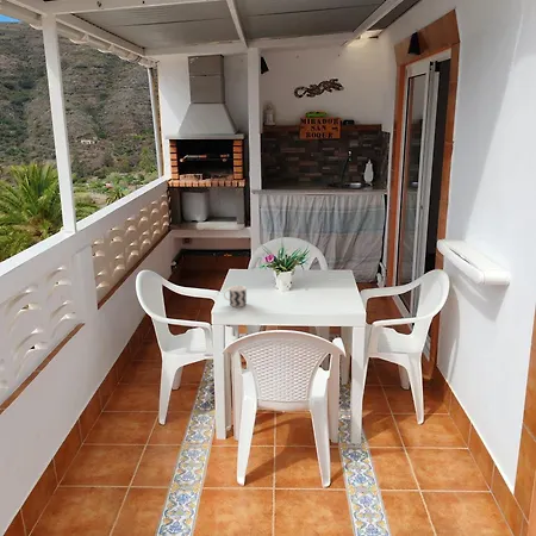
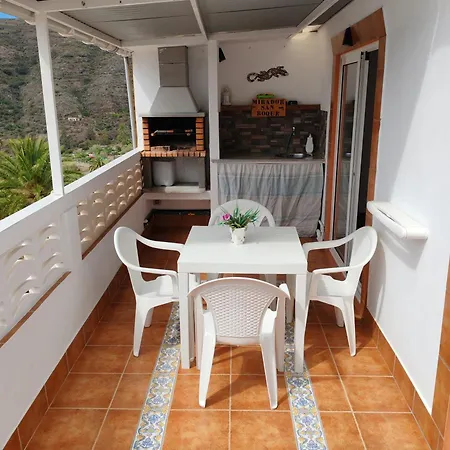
- cup [223,285,248,307]
